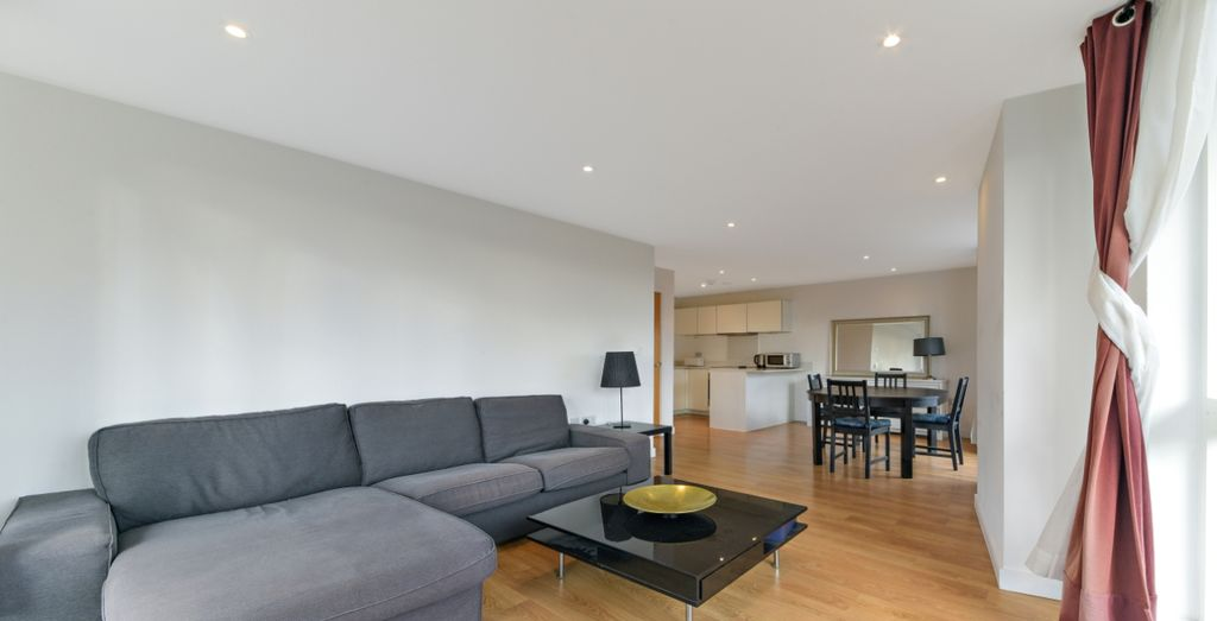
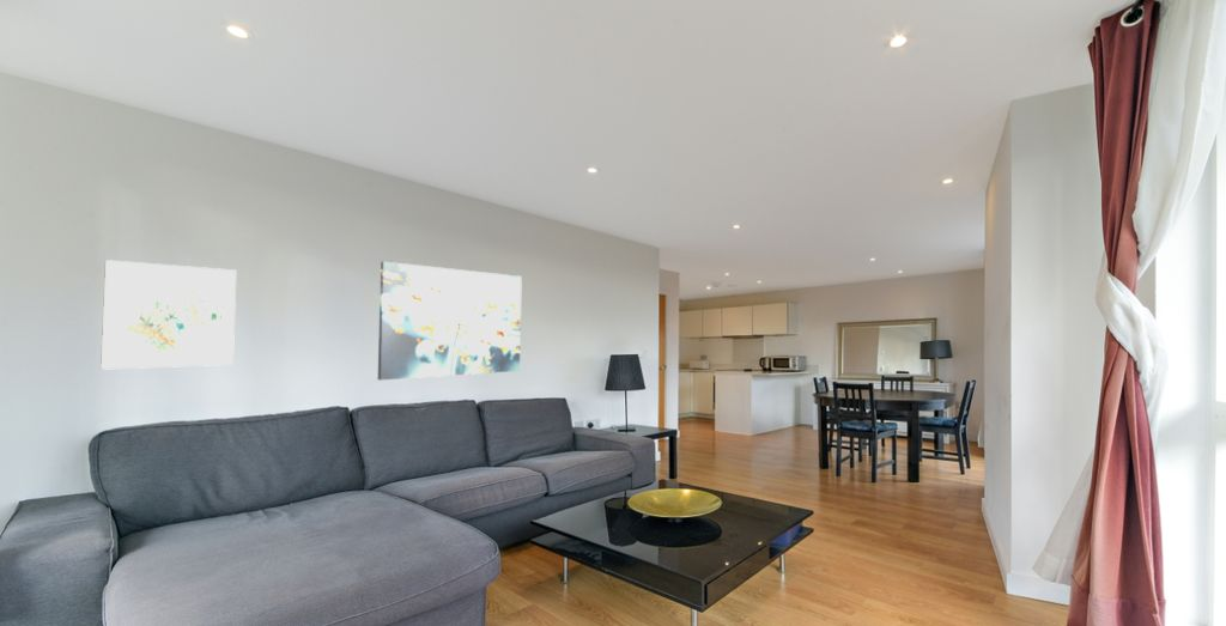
+ wall art [99,259,237,371]
+ wall art [377,261,523,382]
